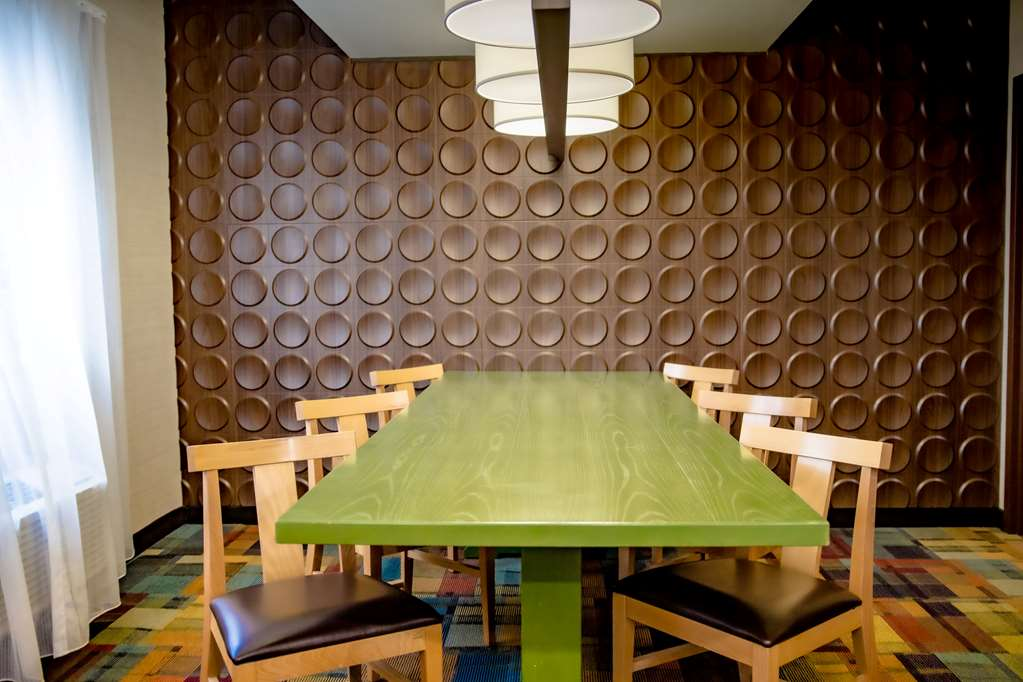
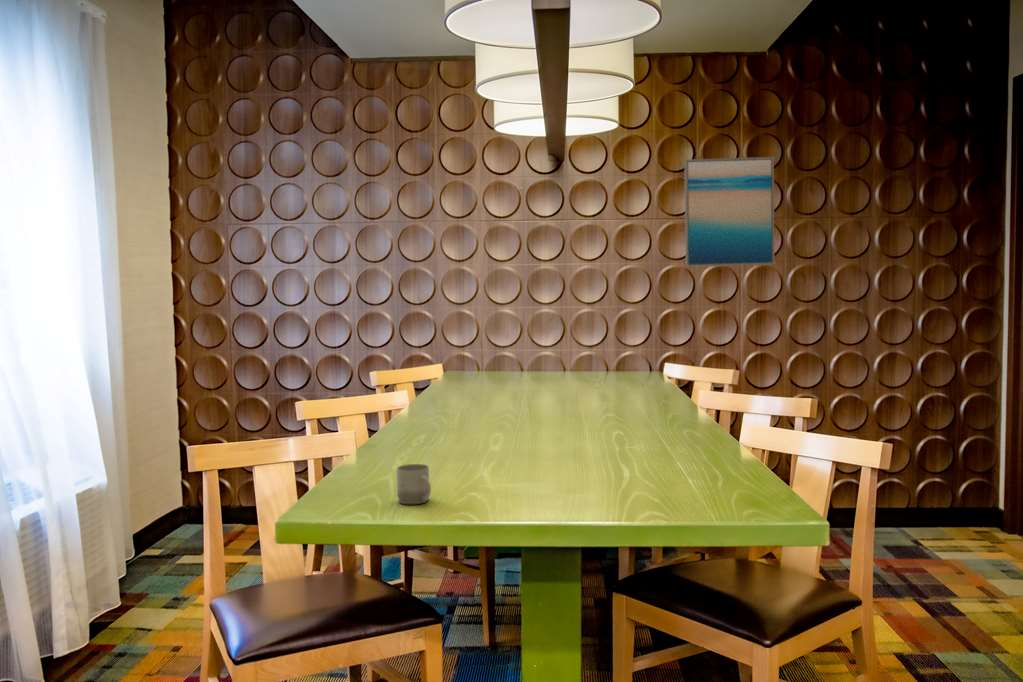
+ cup [396,463,432,505]
+ wall art [683,156,775,268]
